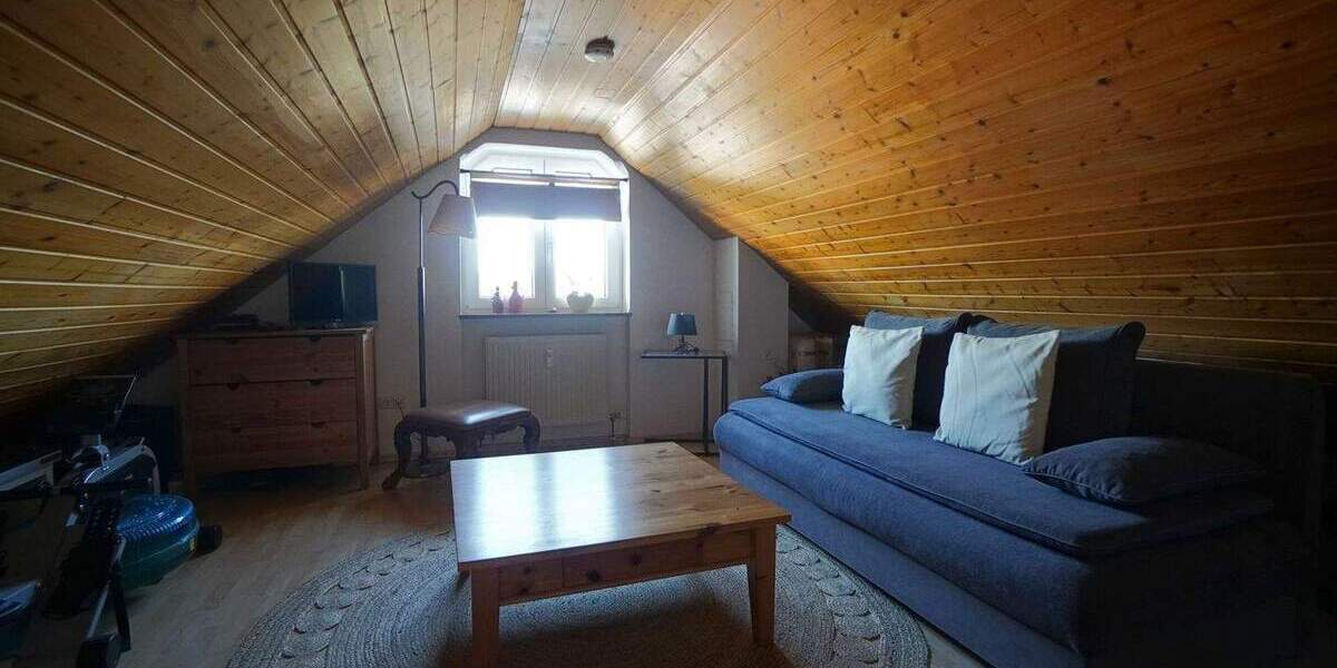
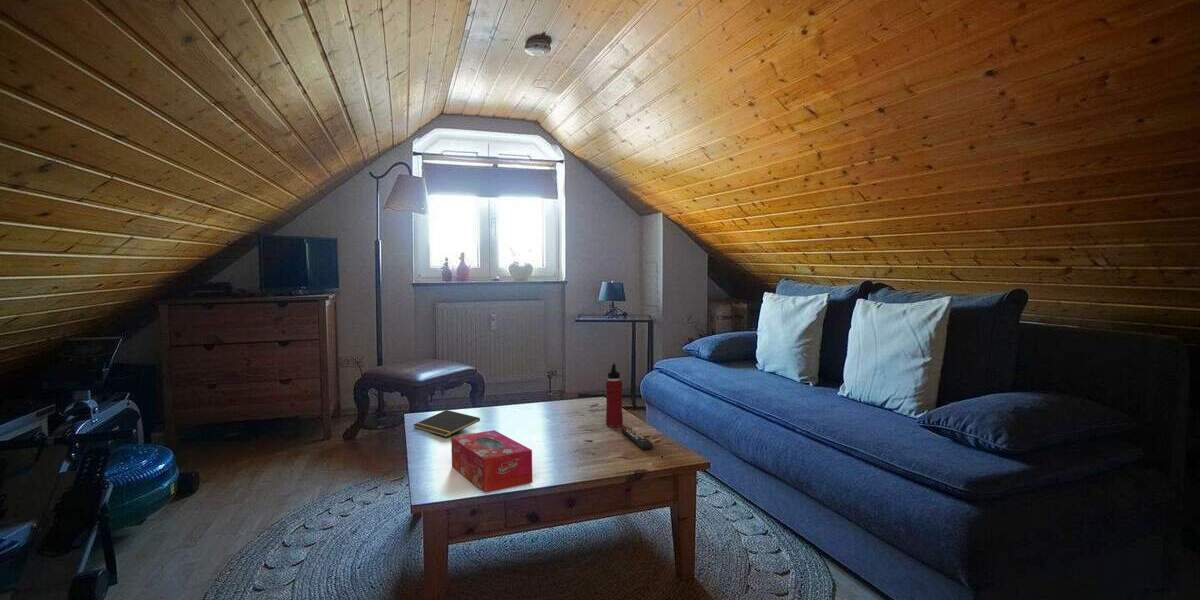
+ tissue box [450,429,533,494]
+ water bottle [605,362,624,428]
+ notepad [412,409,481,438]
+ remote control [621,427,654,450]
